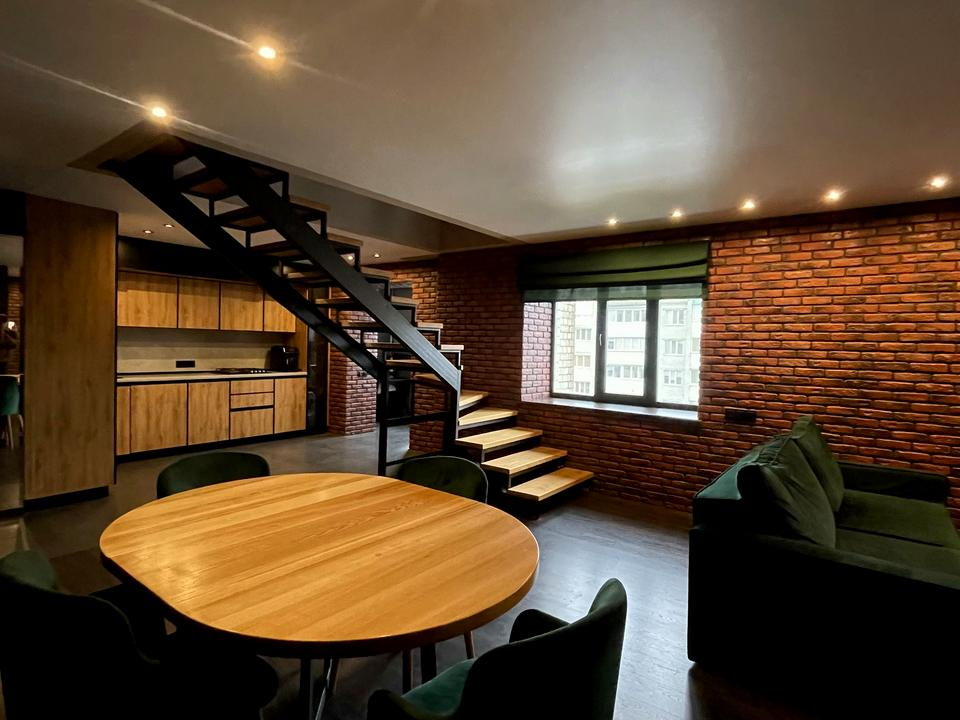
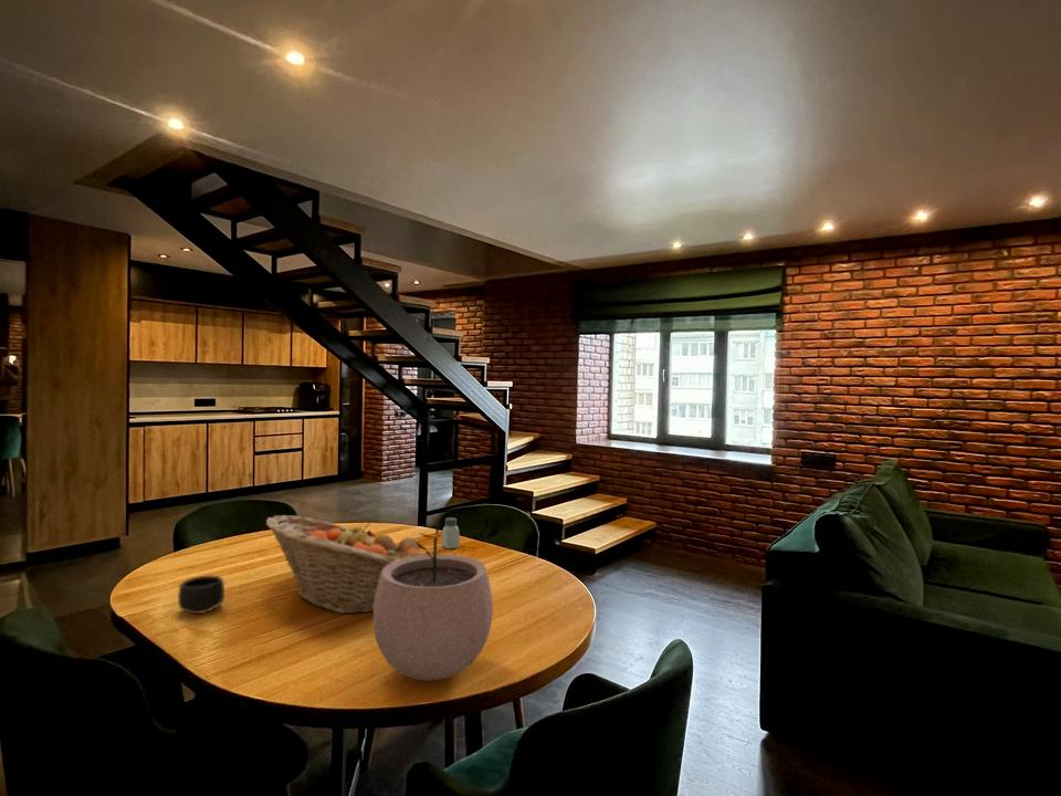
+ plant pot [372,522,494,681]
+ fruit basket [265,514,424,615]
+ mug [177,575,225,615]
+ saltshaker [441,516,461,549]
